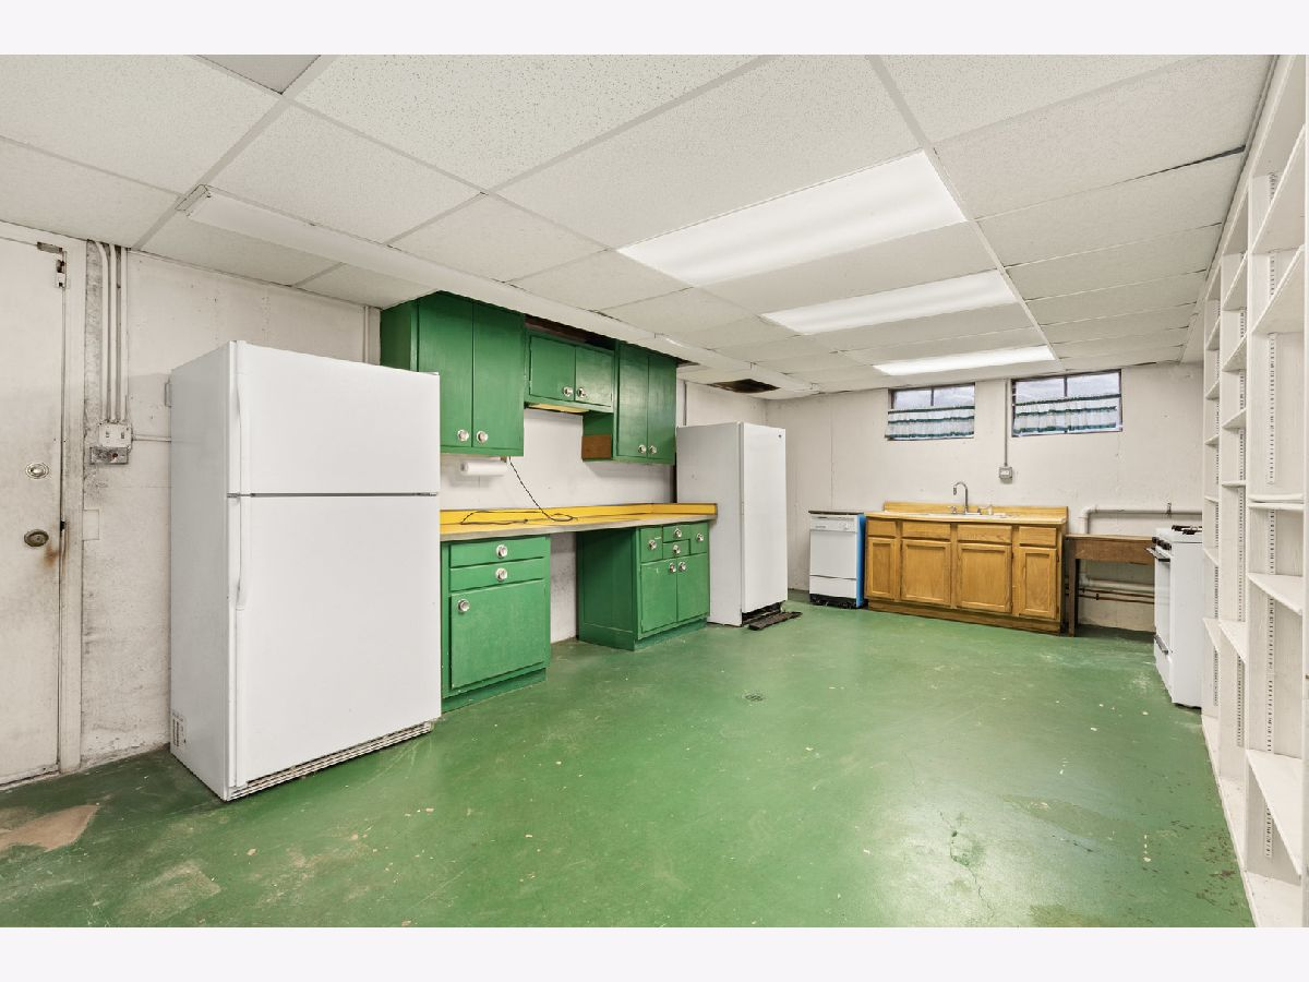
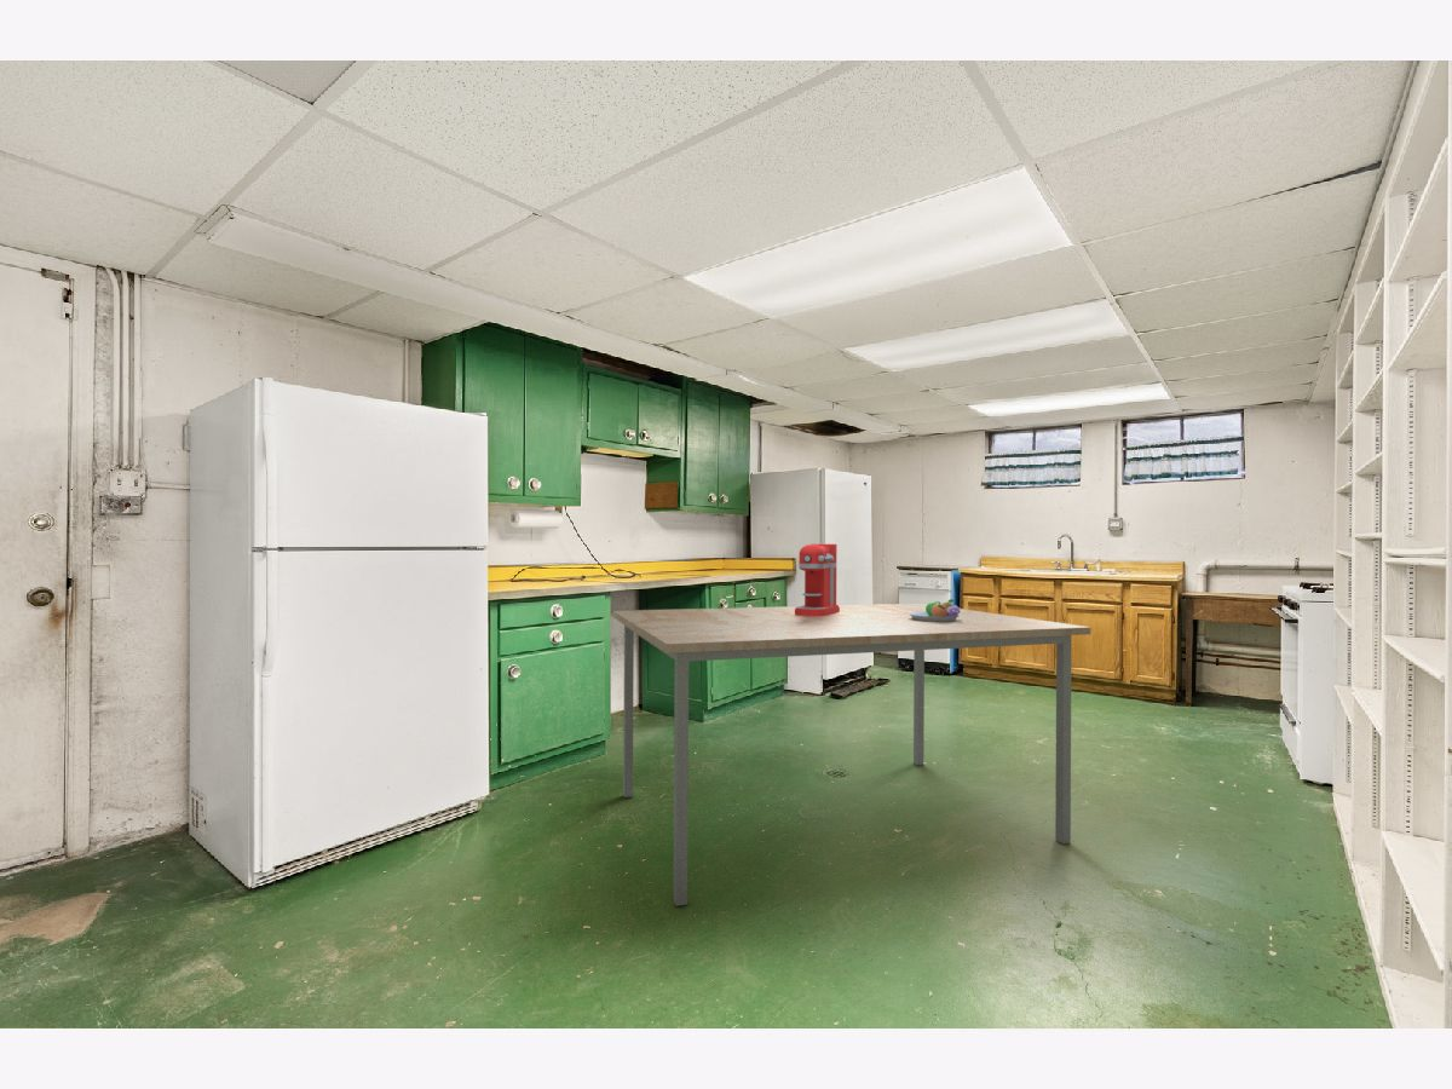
+ coffee maker [795,543,840,616]
+ dining table [611,603,1091,908]
+ fruit bowl [909,598,962,622]
